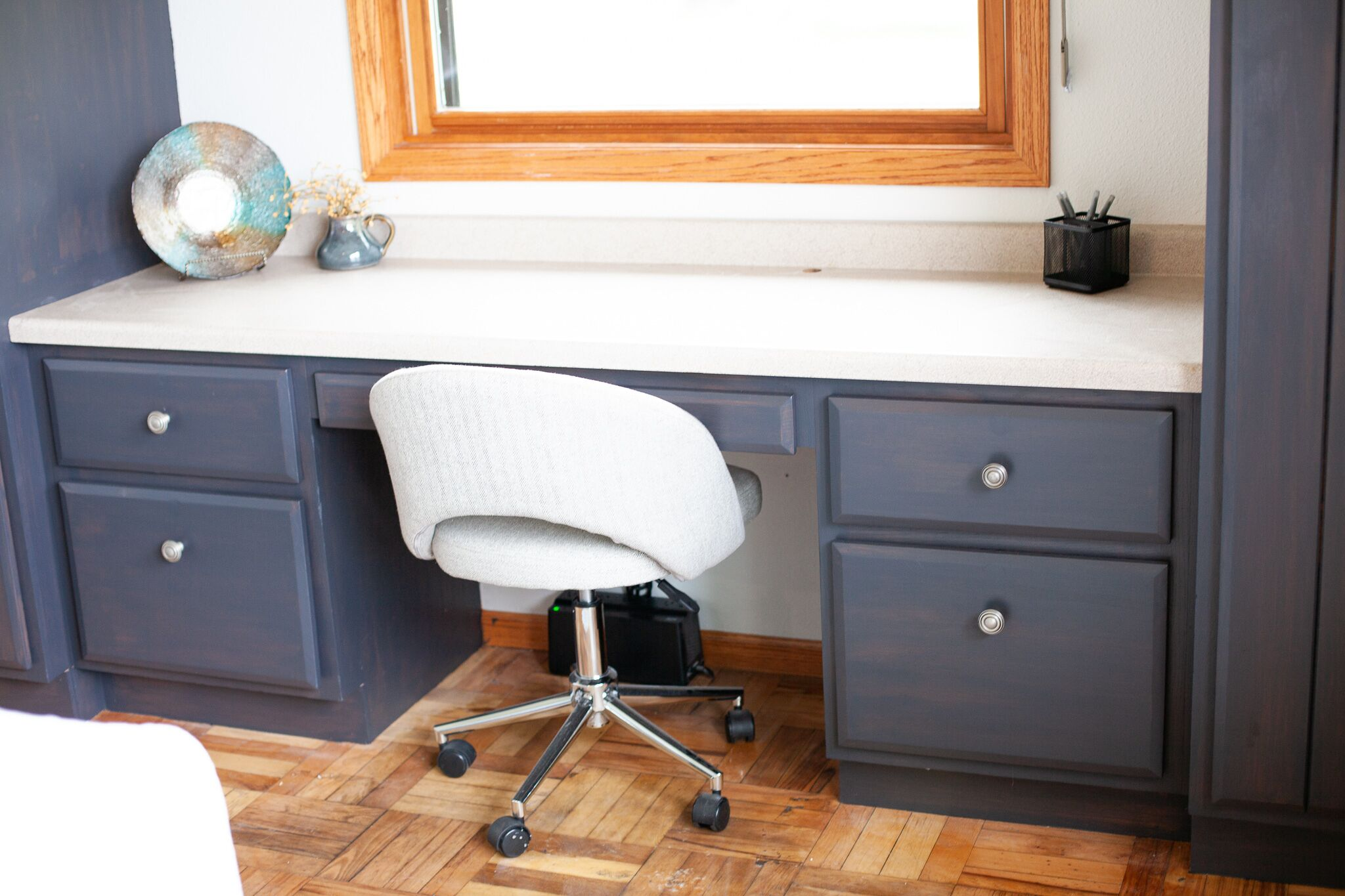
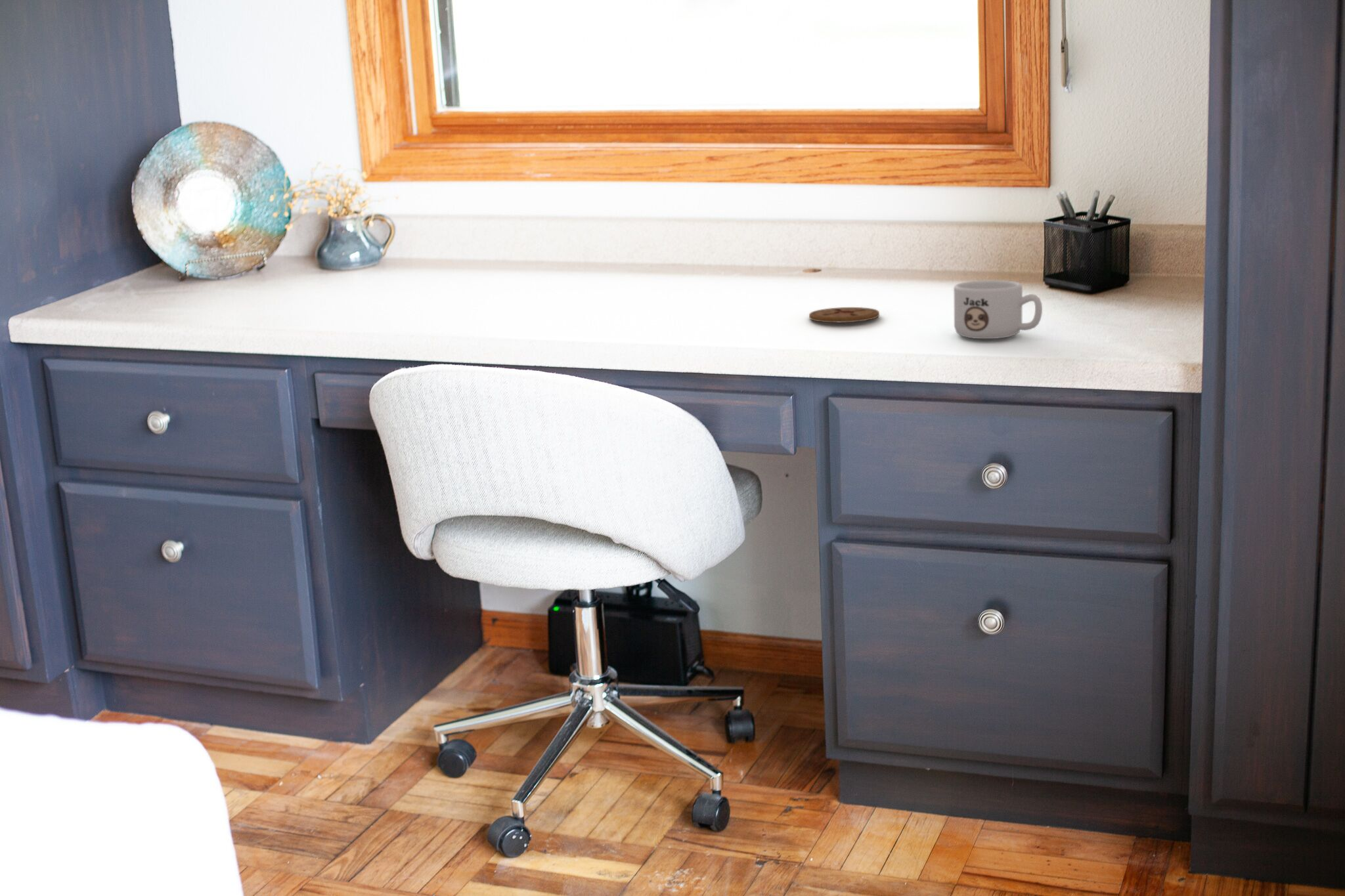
+ mug [953,280,1043,339]
+ coaster [808,307,880,323]
